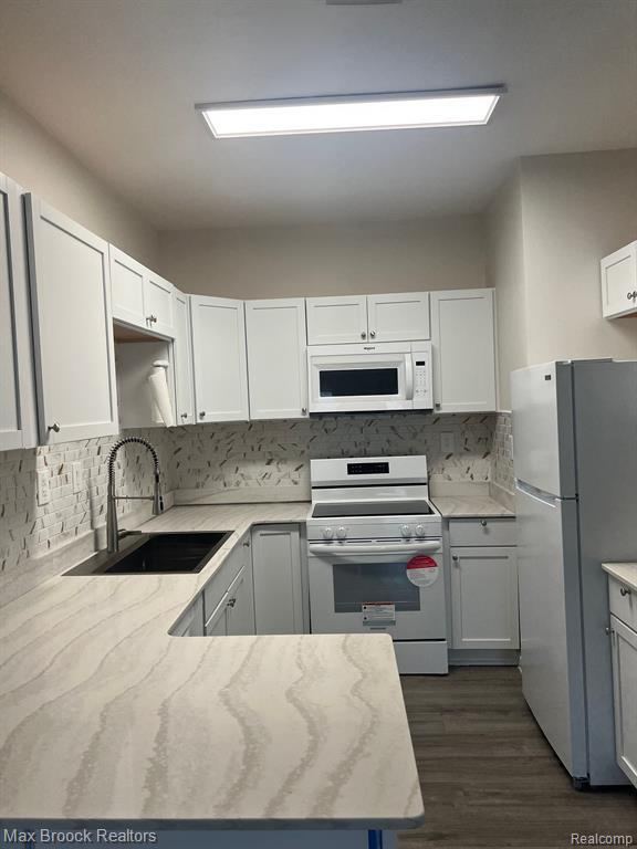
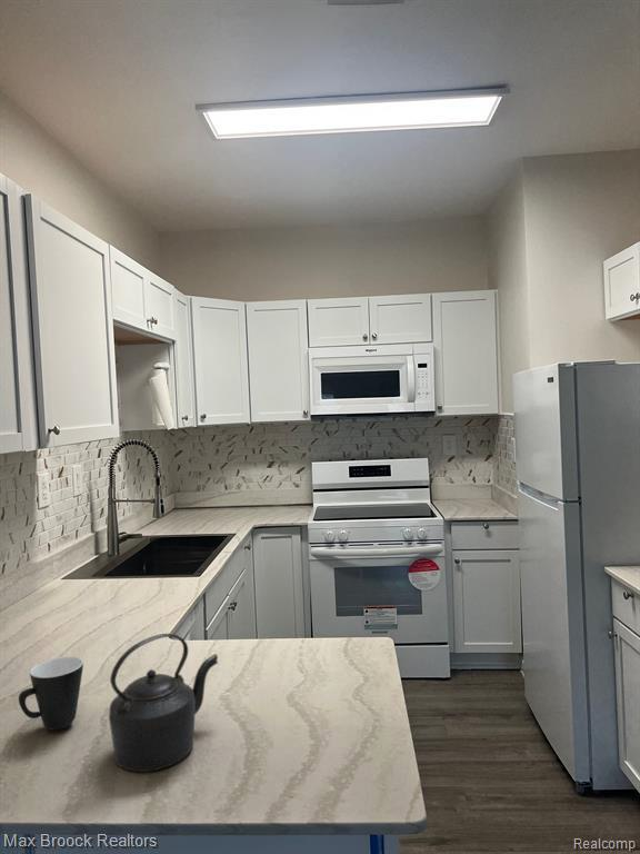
+ kettle [108,633,219,773]
+ mug [18,656,84,732]
